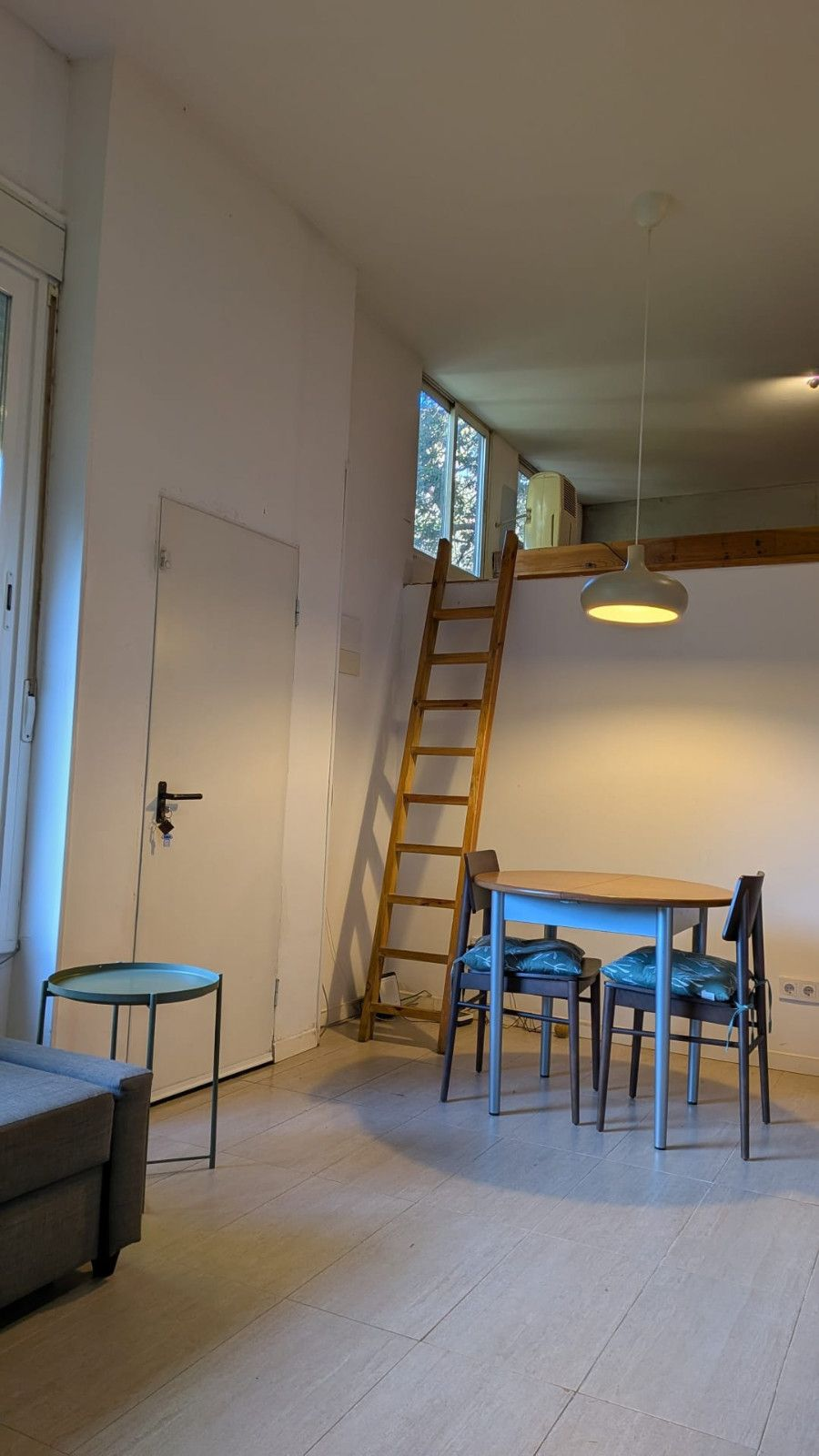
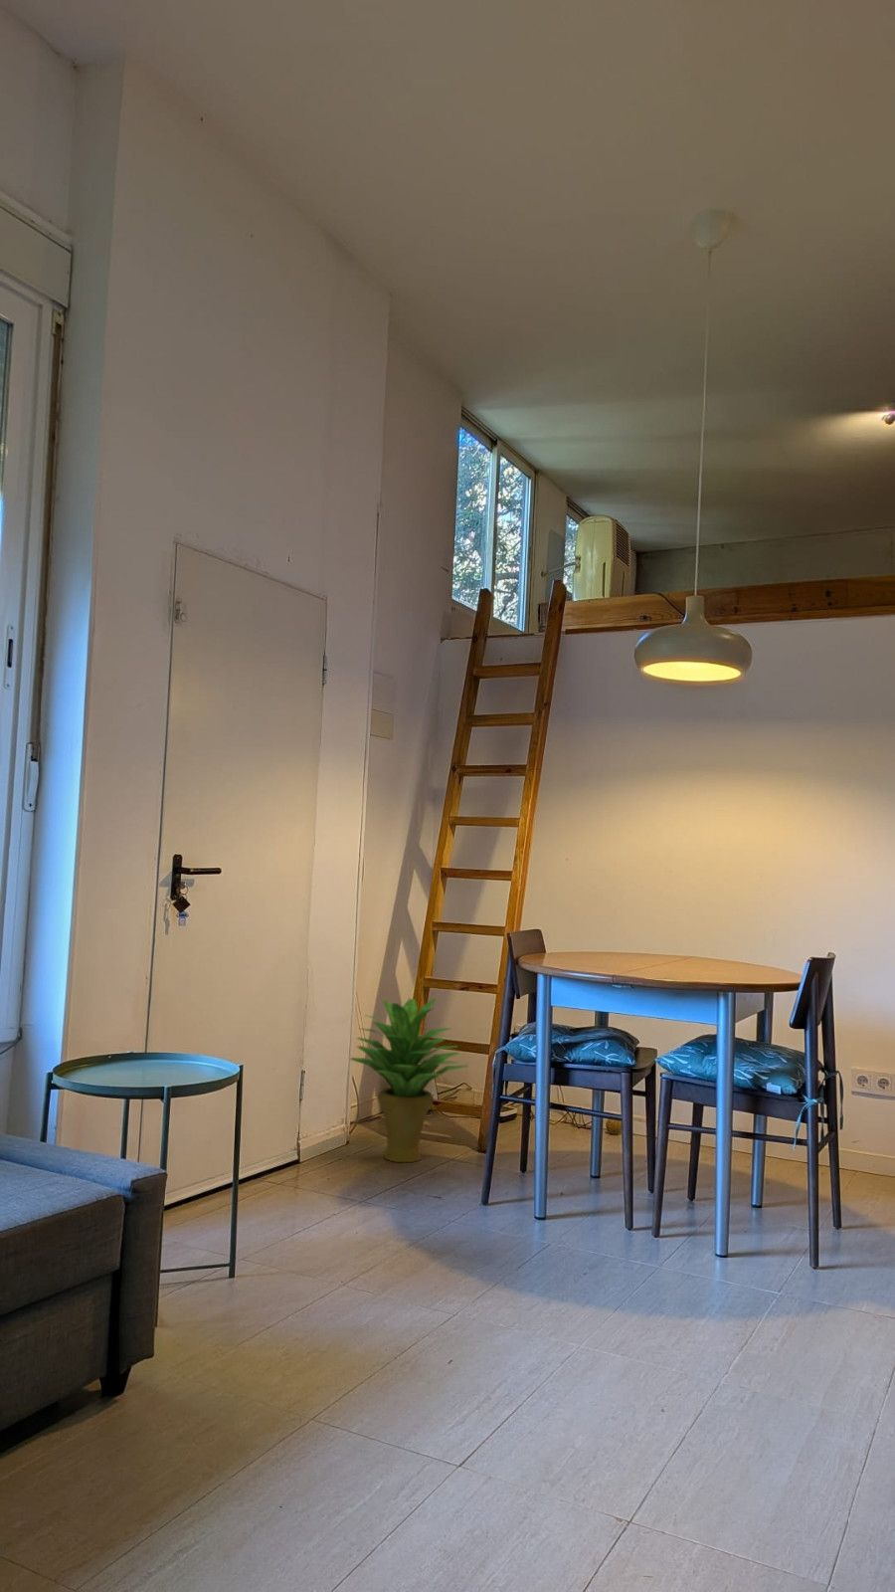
+ potted plant [349,998,470,1163]
